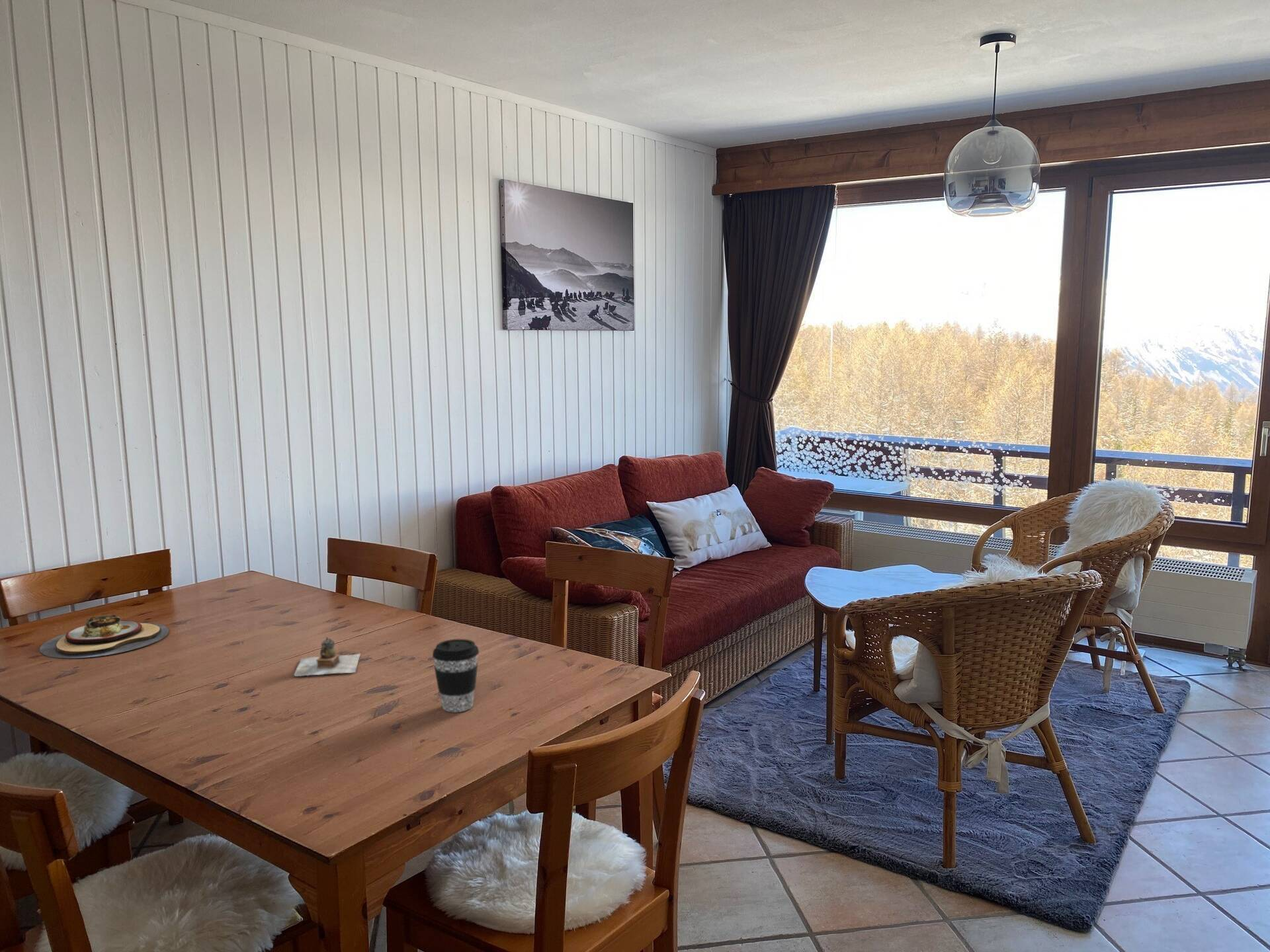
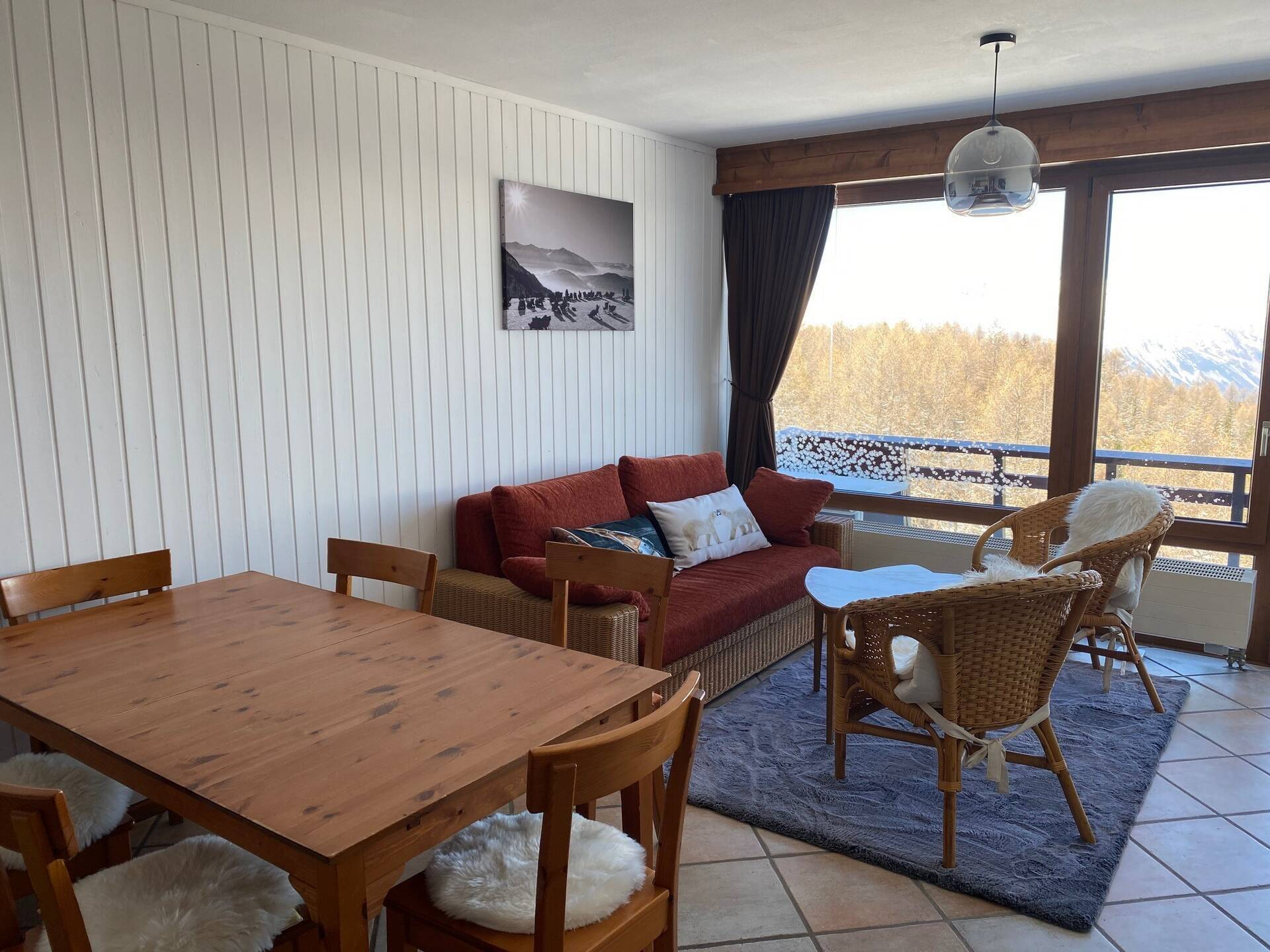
- coffee cup [432,639,480,713]
- teapot [293,637,361,677]
- plate [39,614,169,658]
